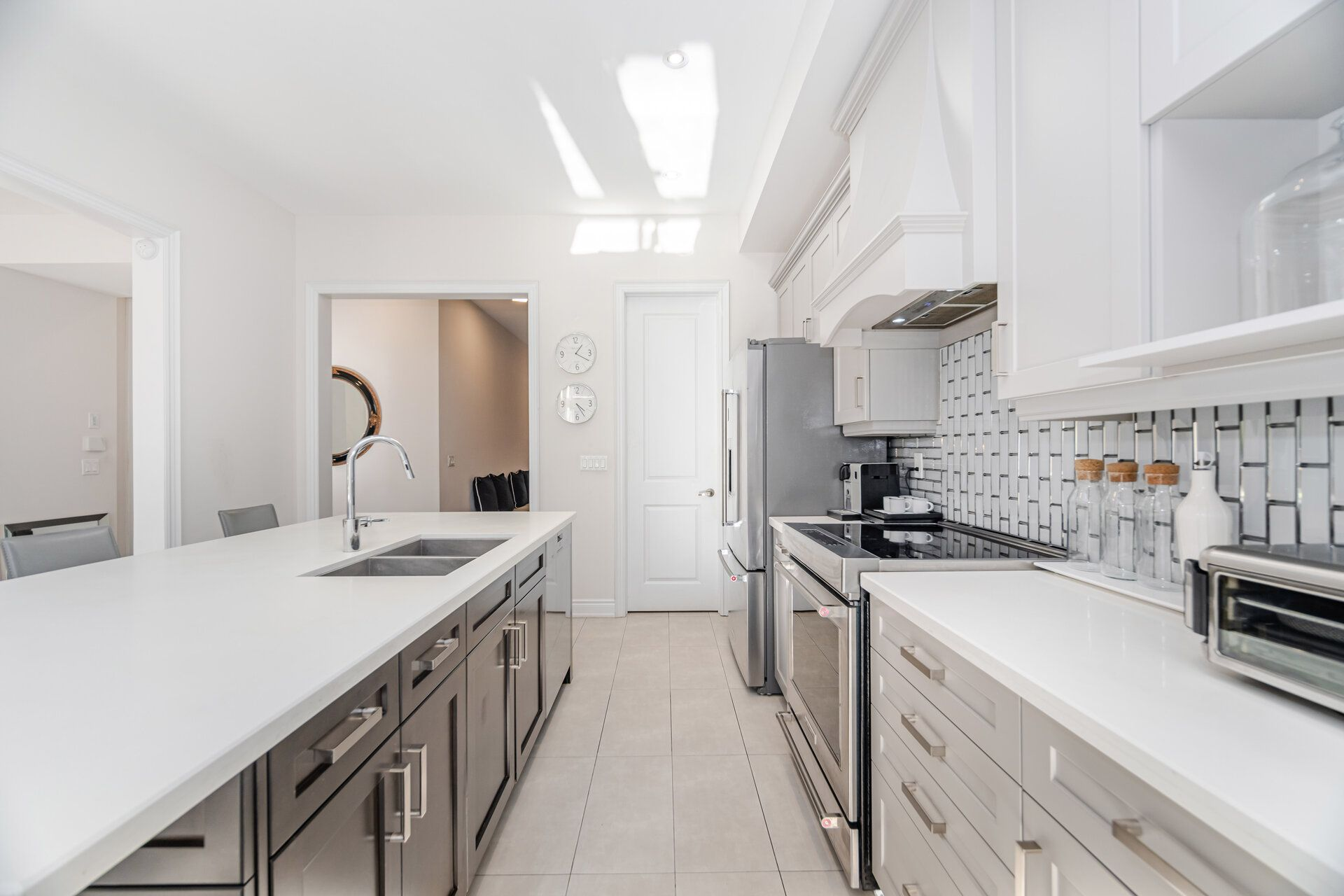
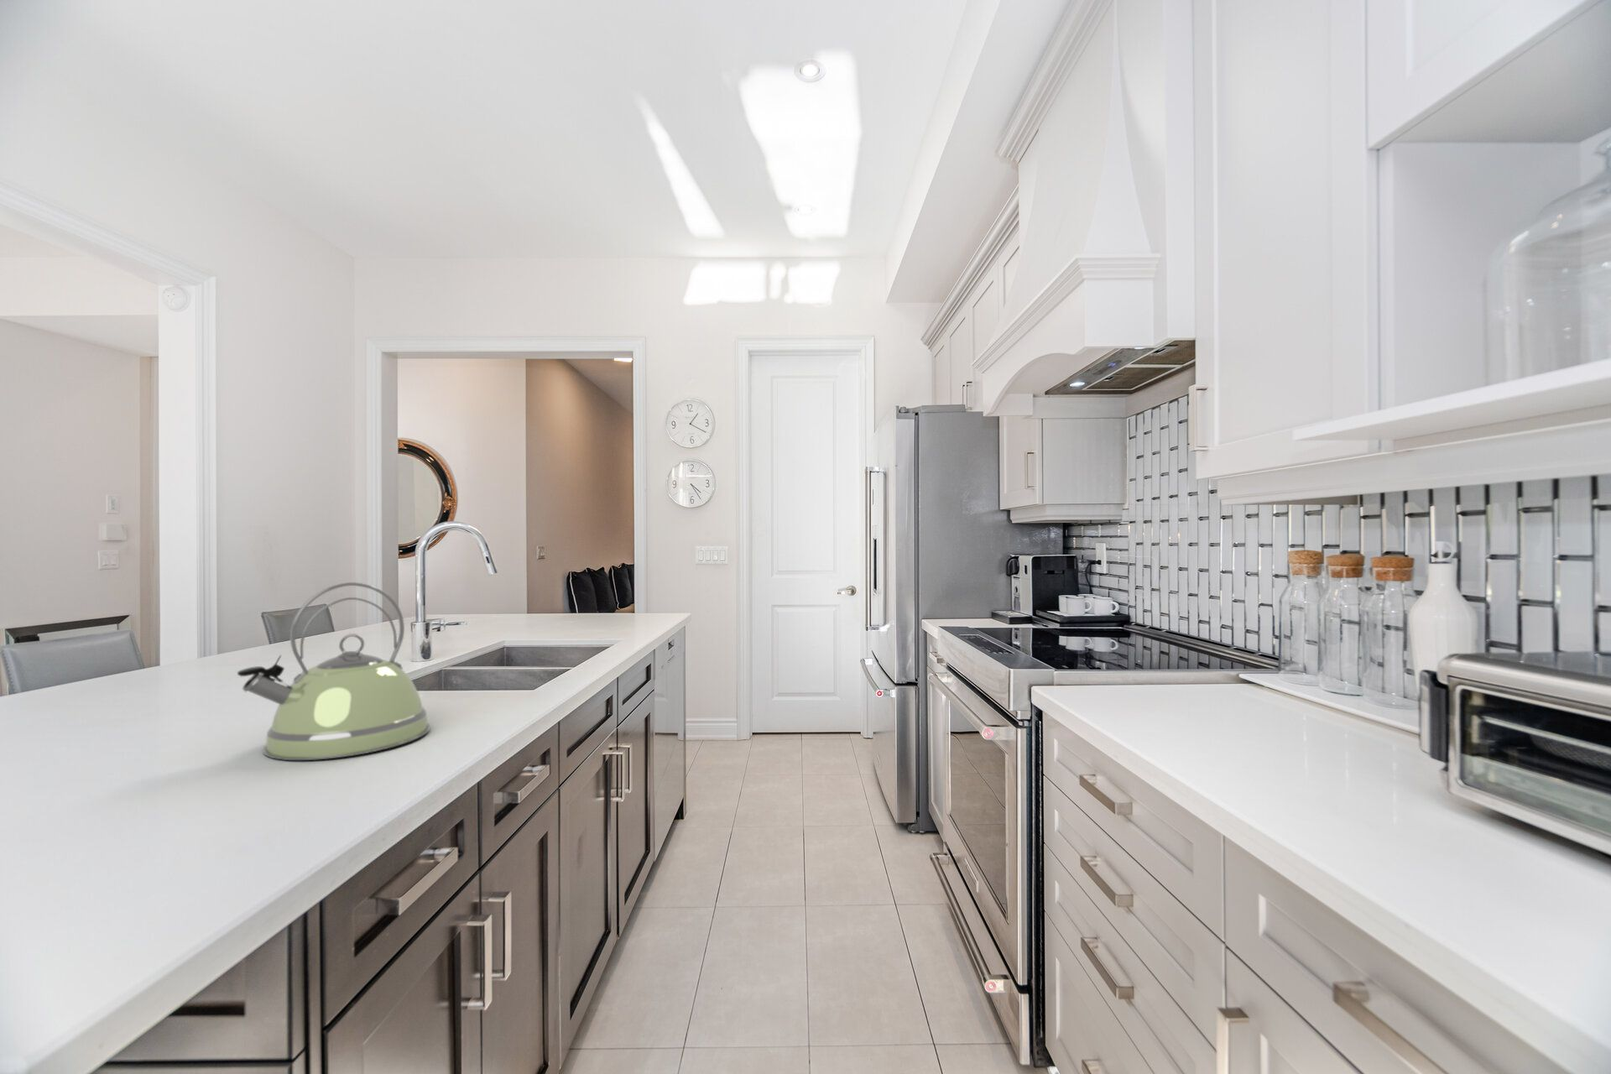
+ kettle [236,581,430,761]
